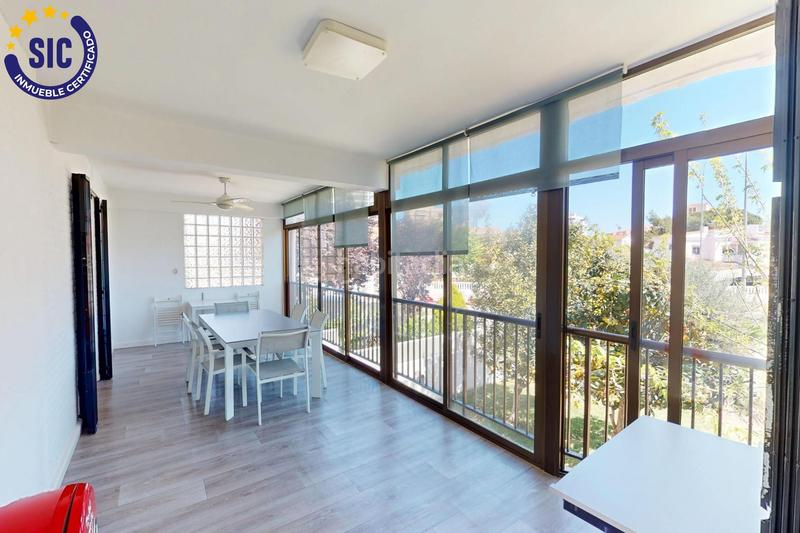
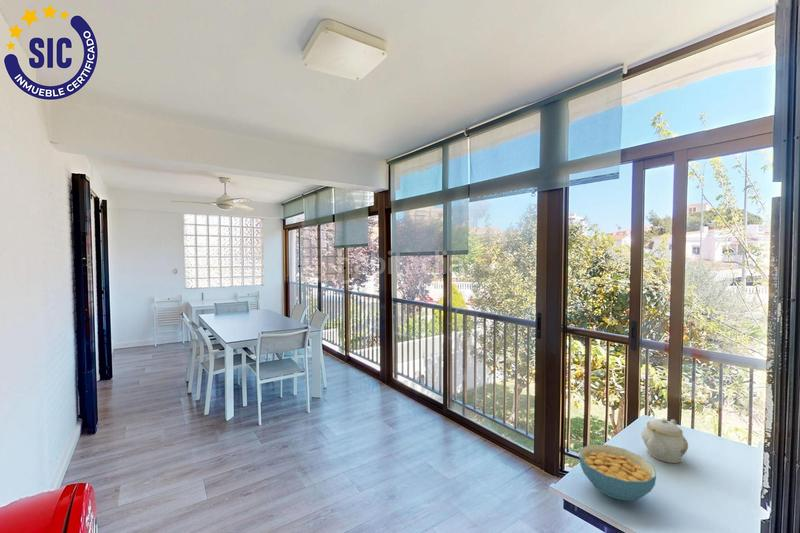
+ teapot [641,417,689,464]
+ cereal bowl [578,444,657,501]
